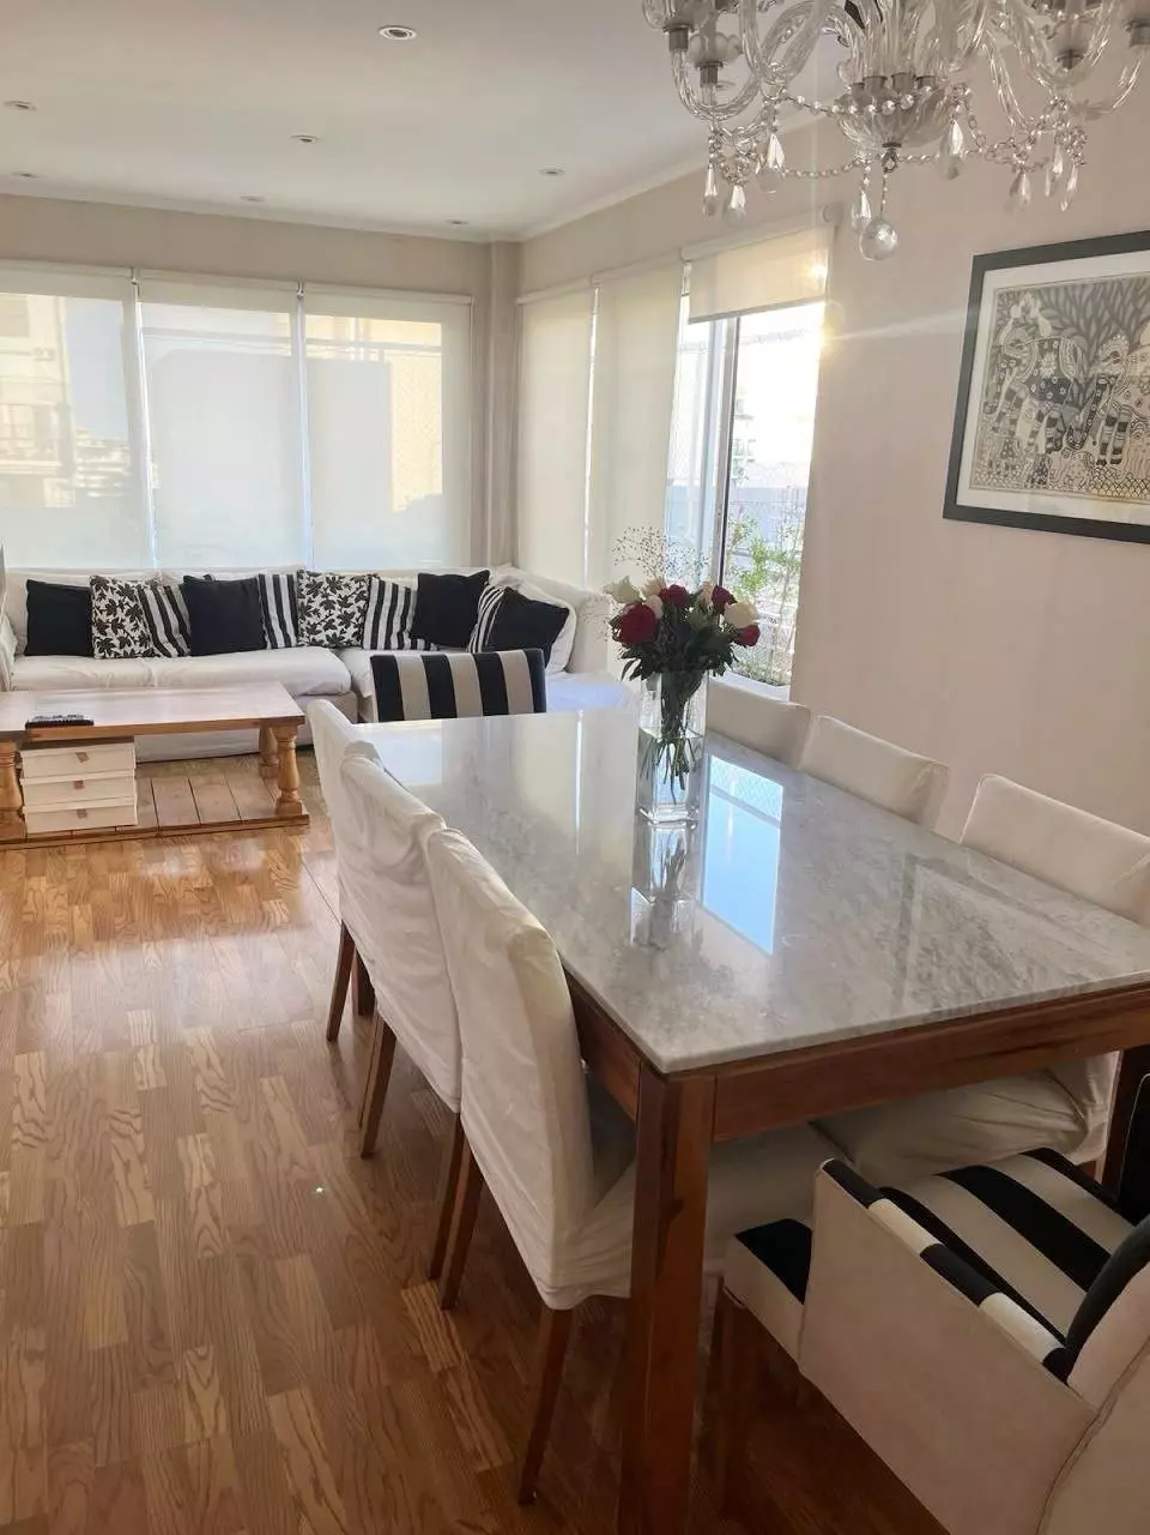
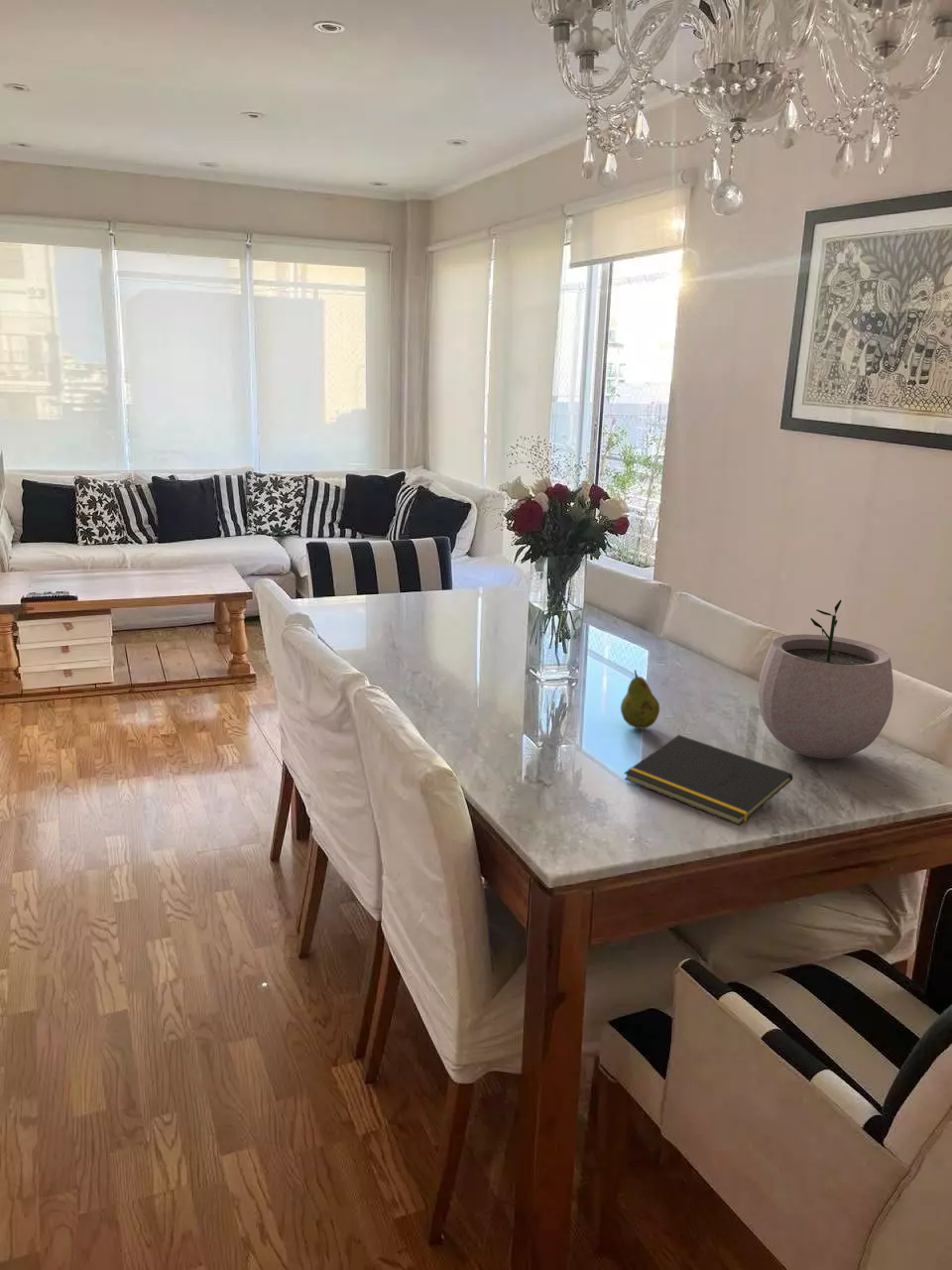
+ notepad [624,734,793,826]
+ fruit [620,669,660,729]
+ plant pot [758,598,894,760]
